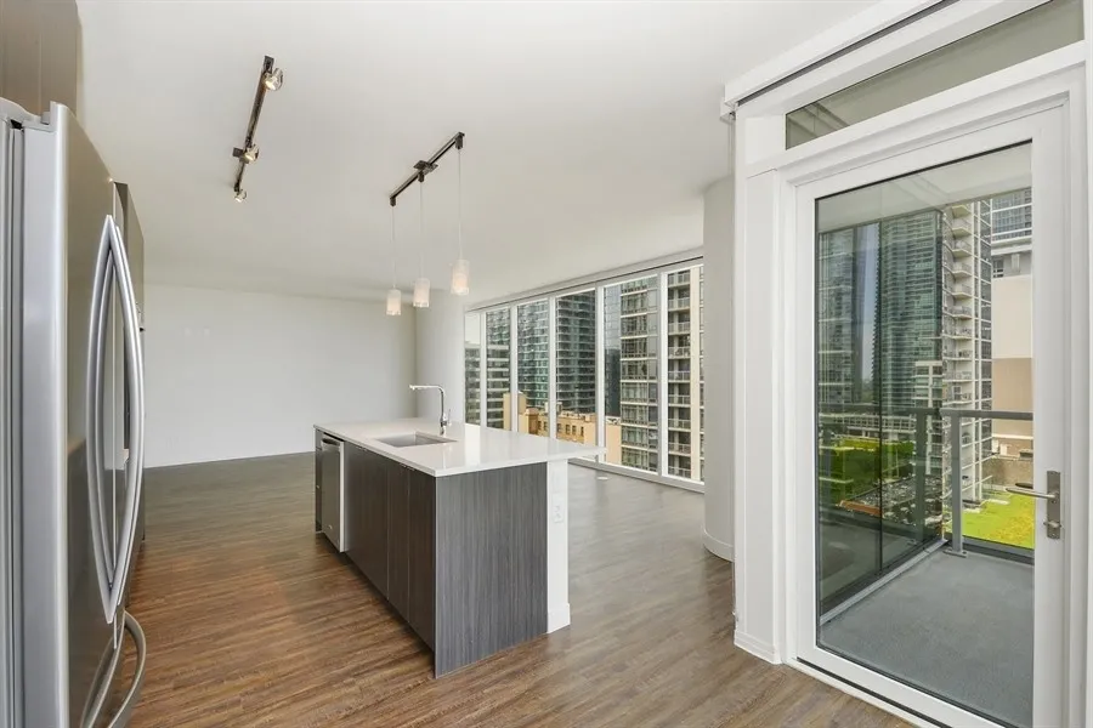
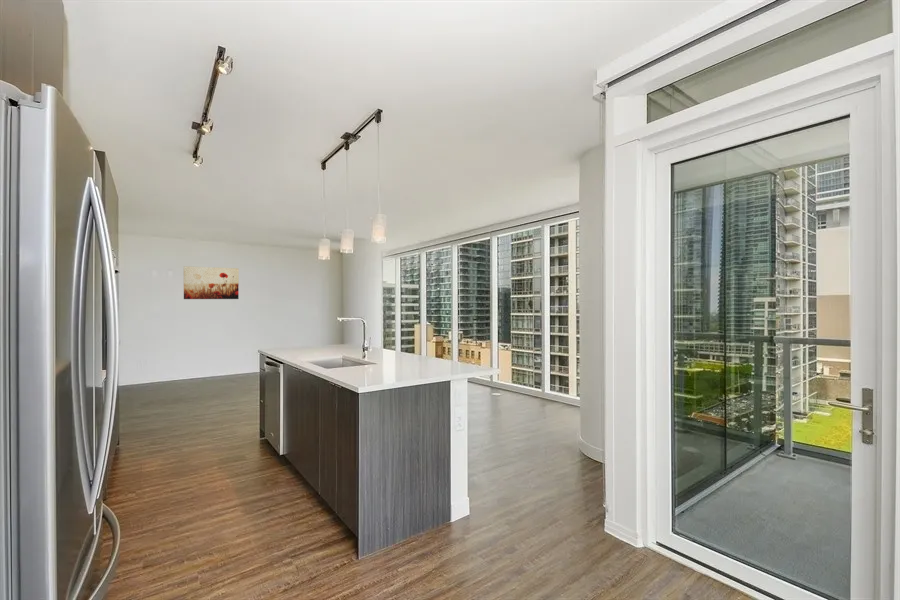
+ wall art [183,265,240,300]
